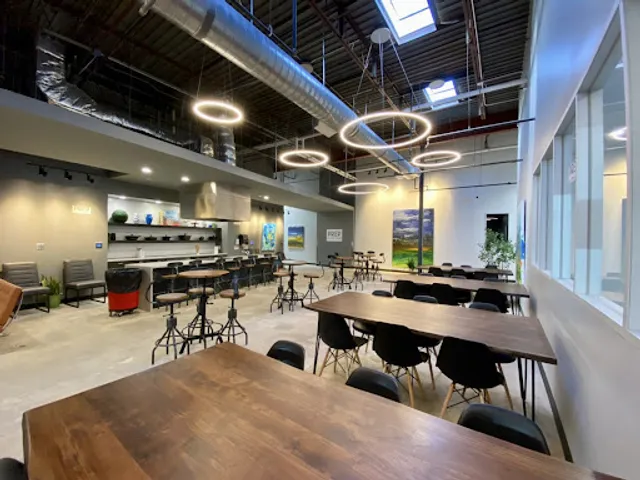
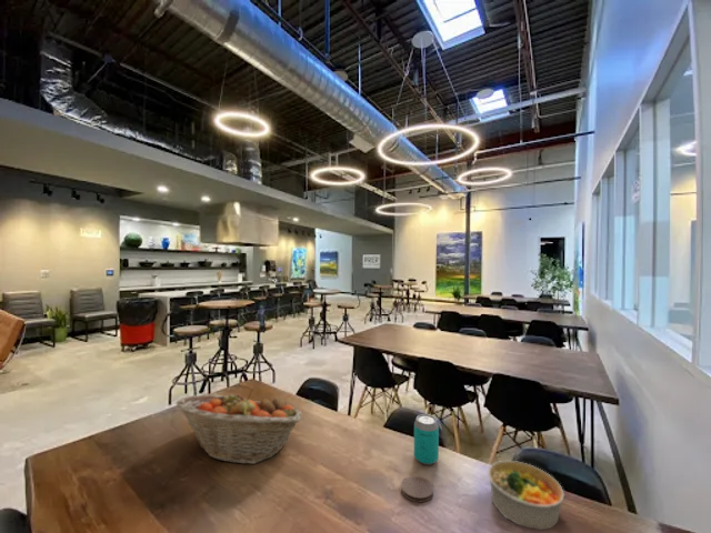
+ bowl [487,460,565,531]
+ fruit basket [174,391,303,465]
+ coaster [400,475,434,503]
+ beverage can [413,413,440,466]
